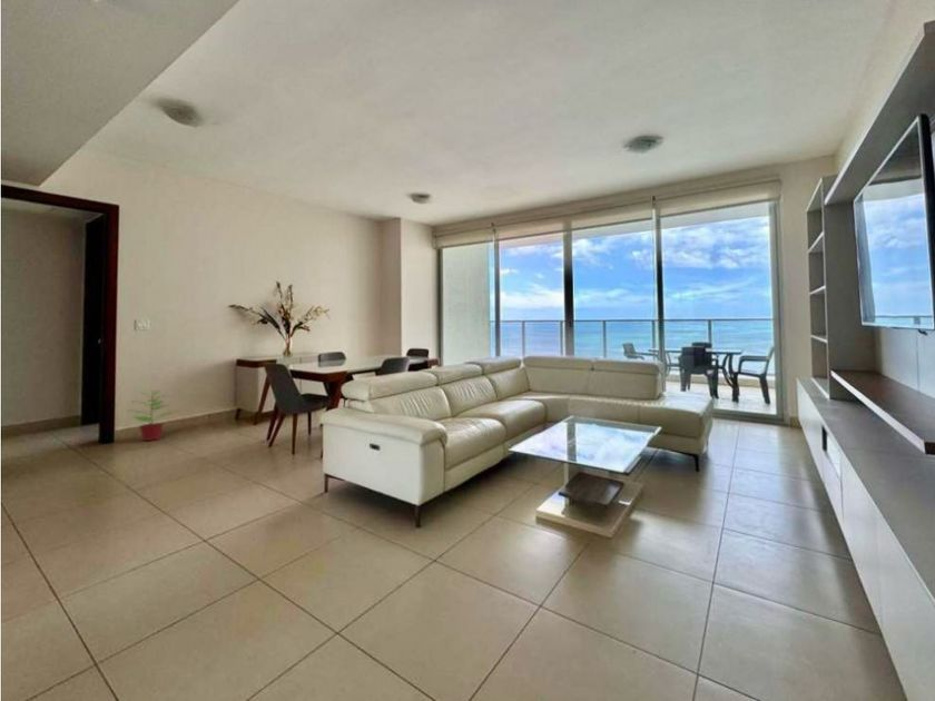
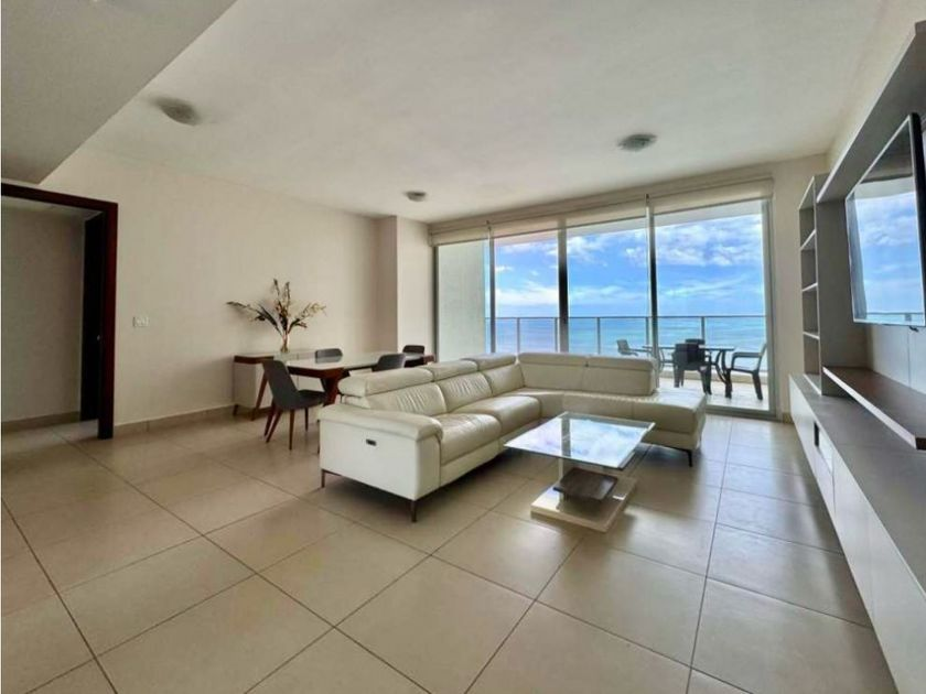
- potted plant [127,389,178,442]
